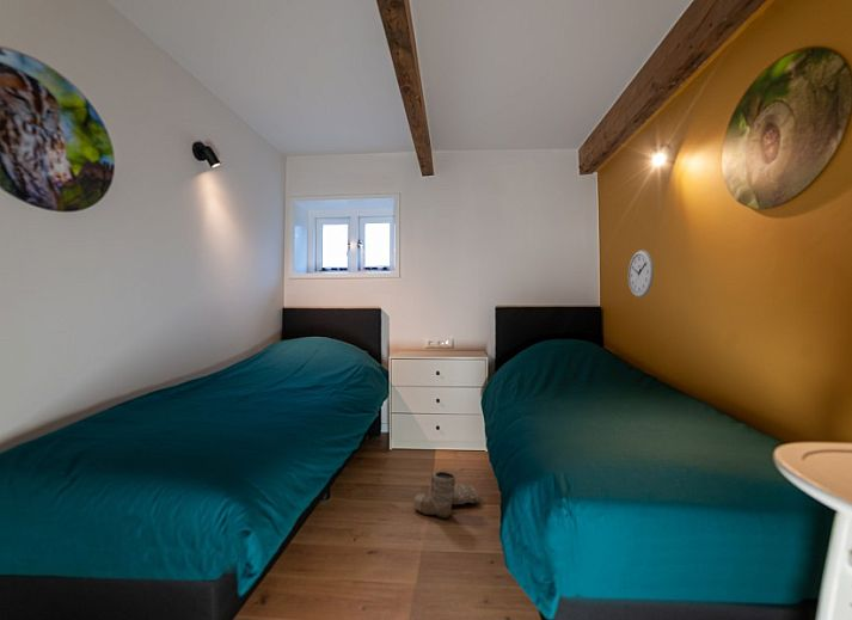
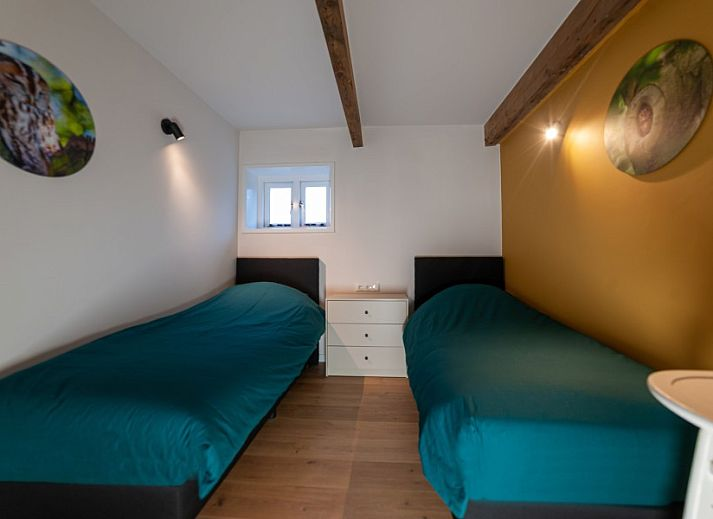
- wall clock [627,248,655,299]
- boots [412,471,480,520]
